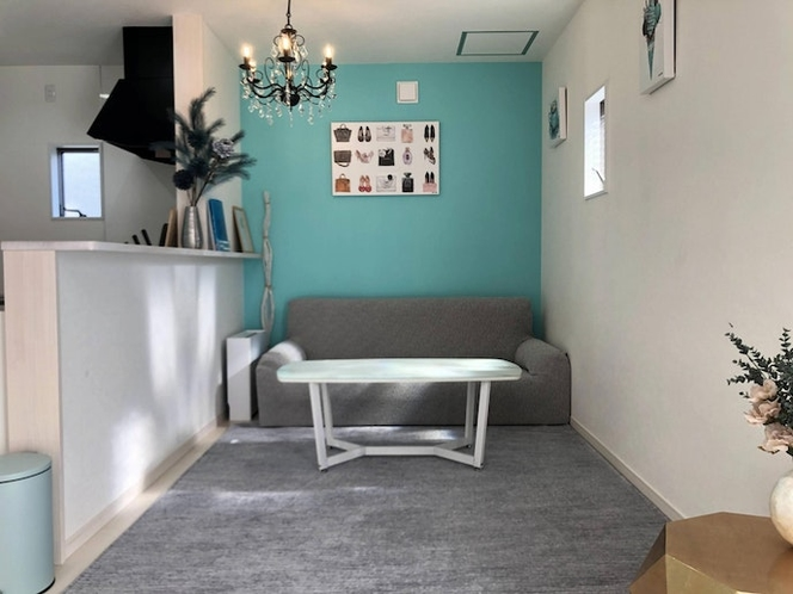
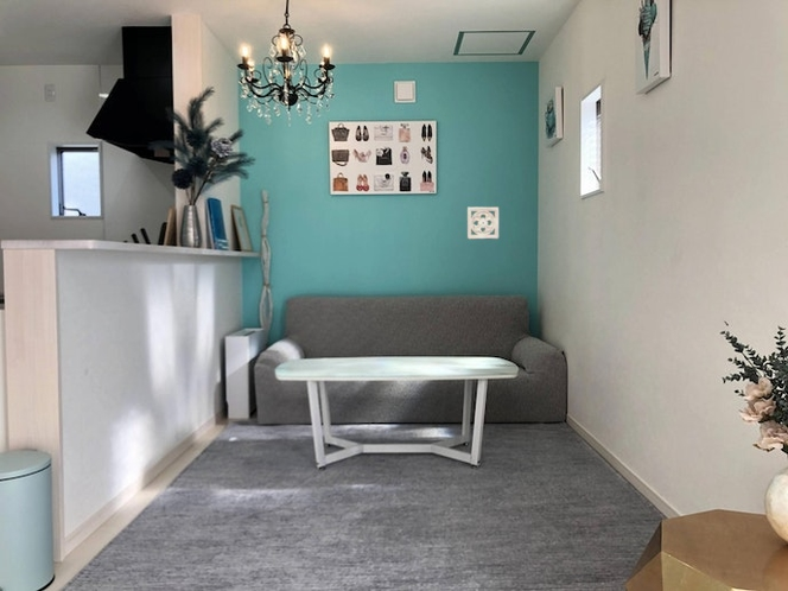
+ wall ornament [466,206,500,241]
